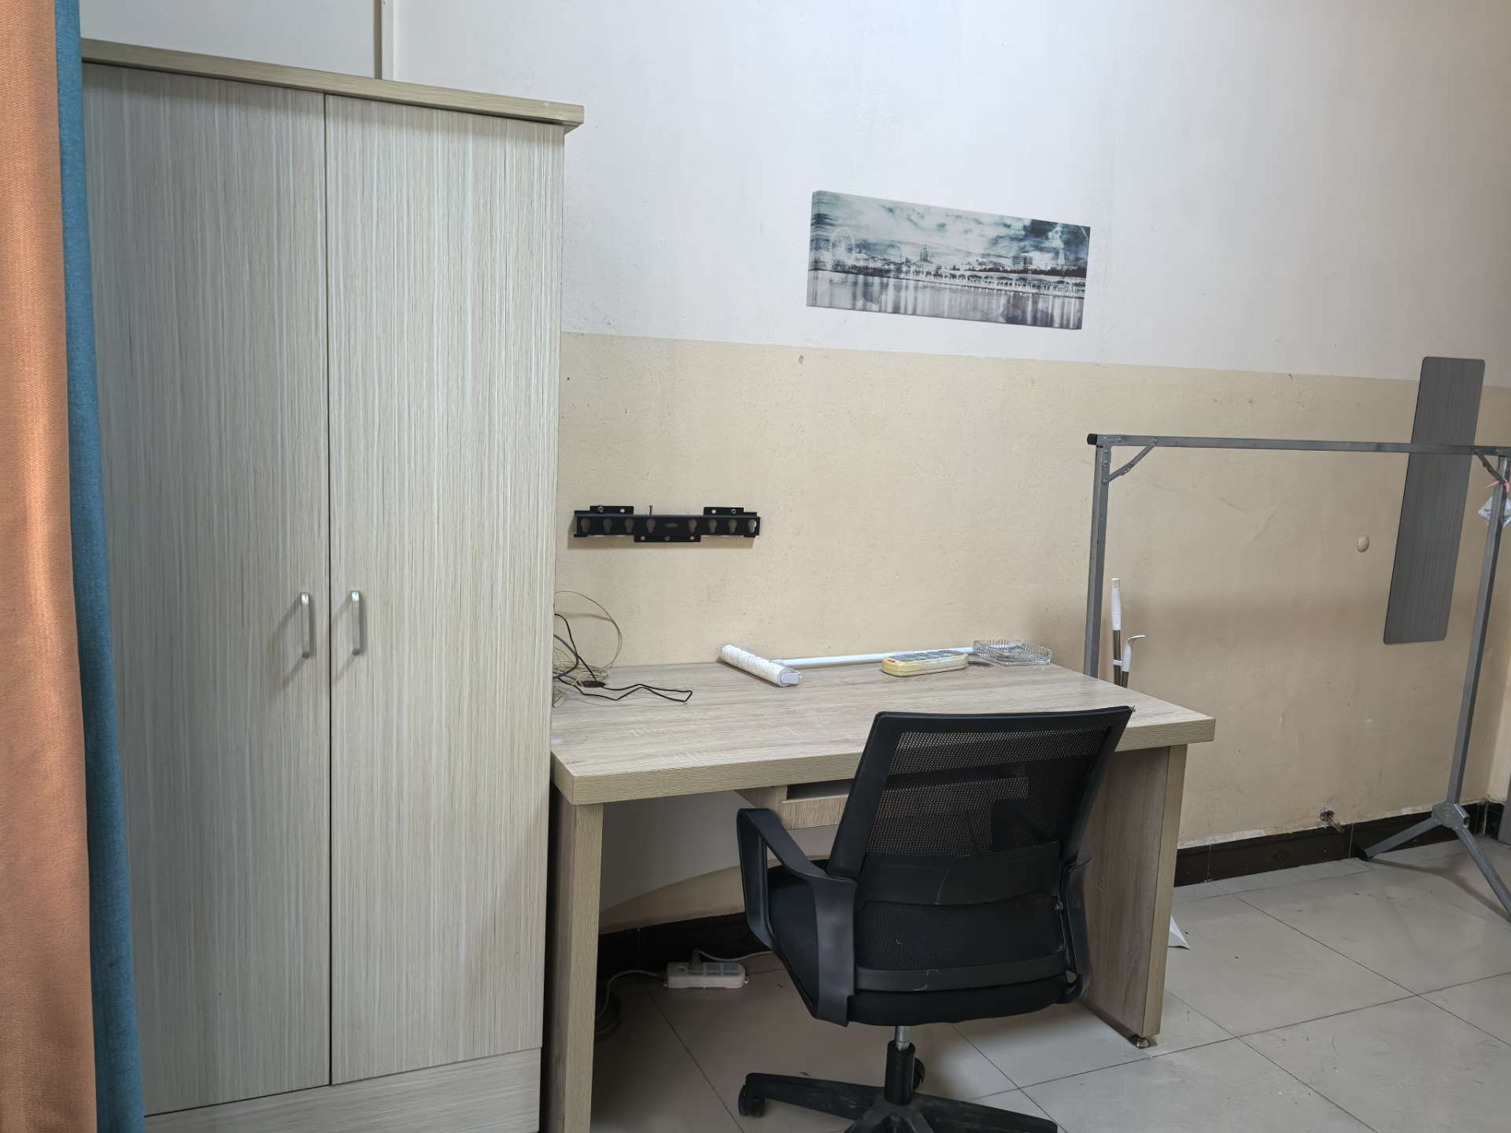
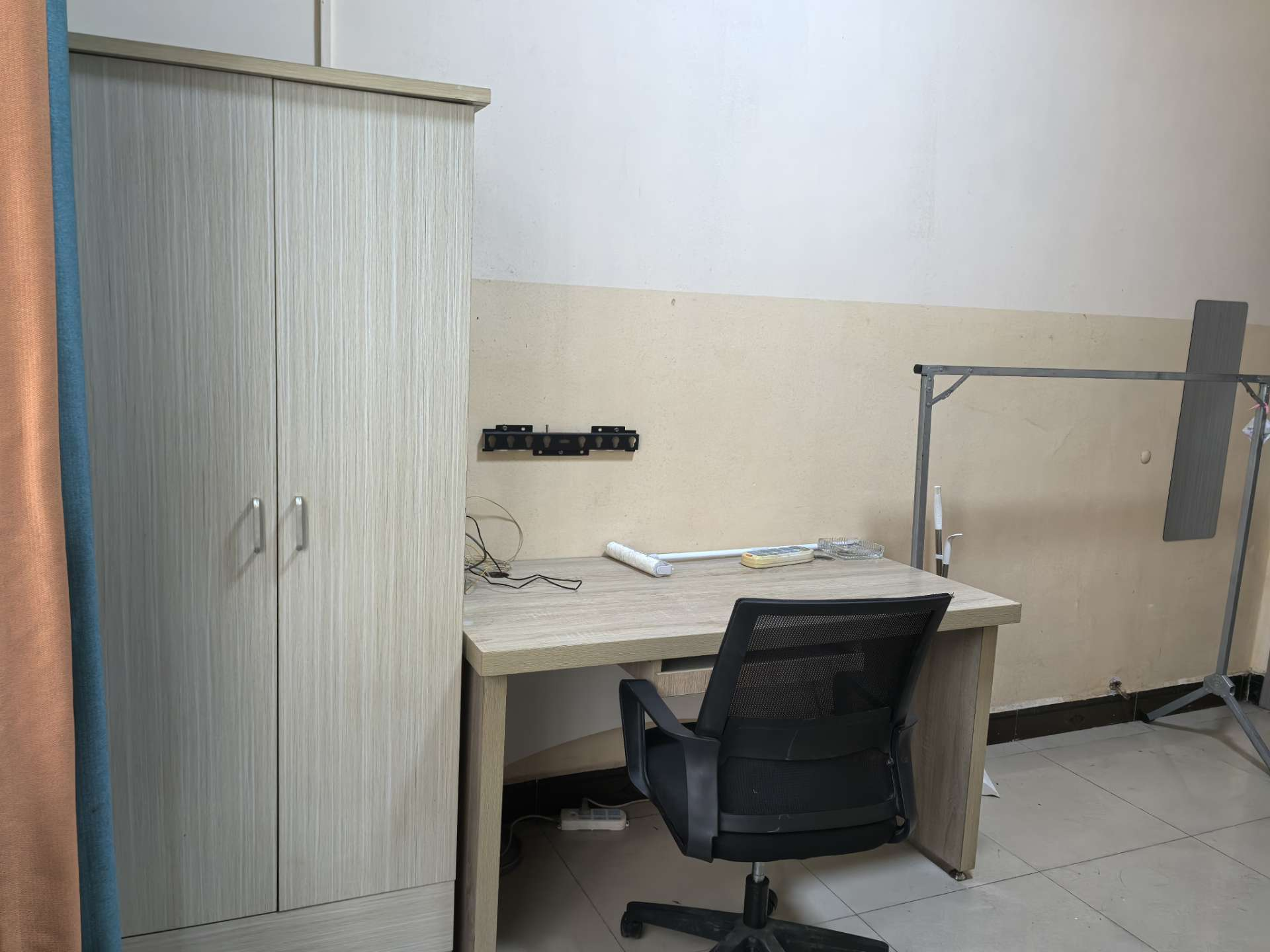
- wall art [805,189,1091,331]
